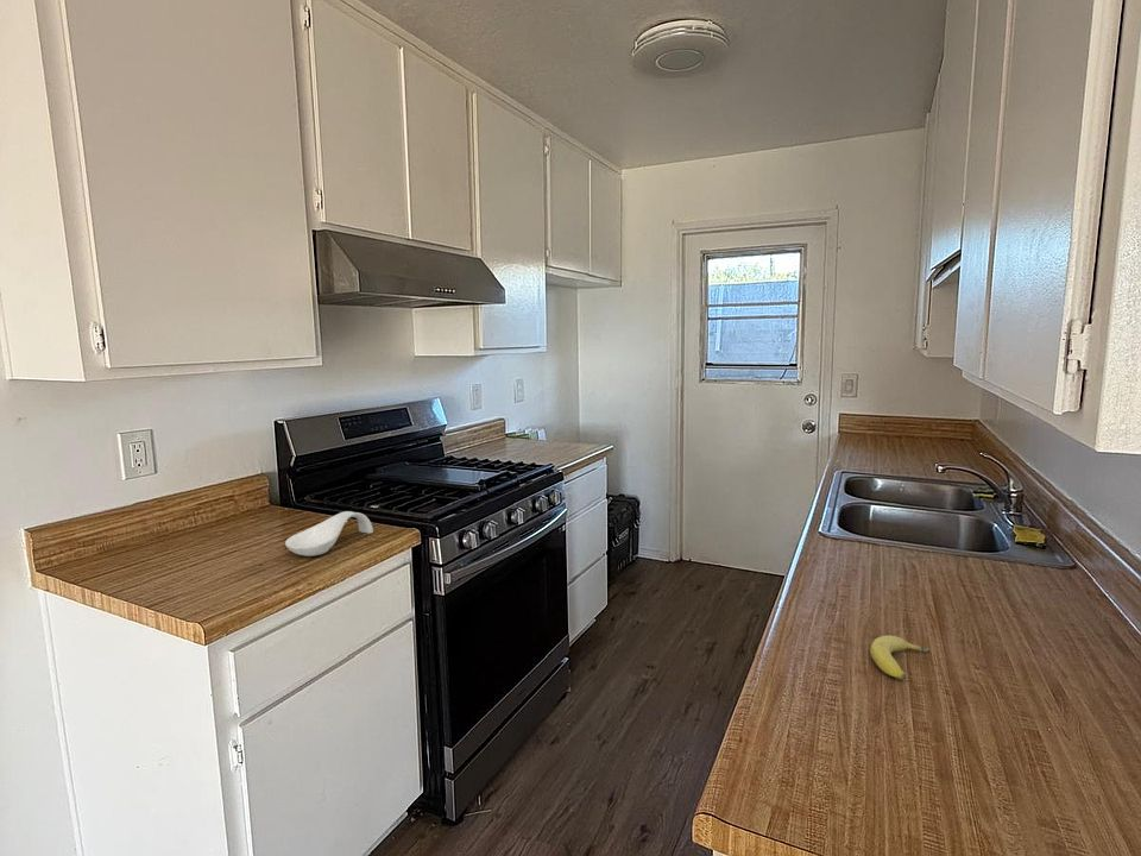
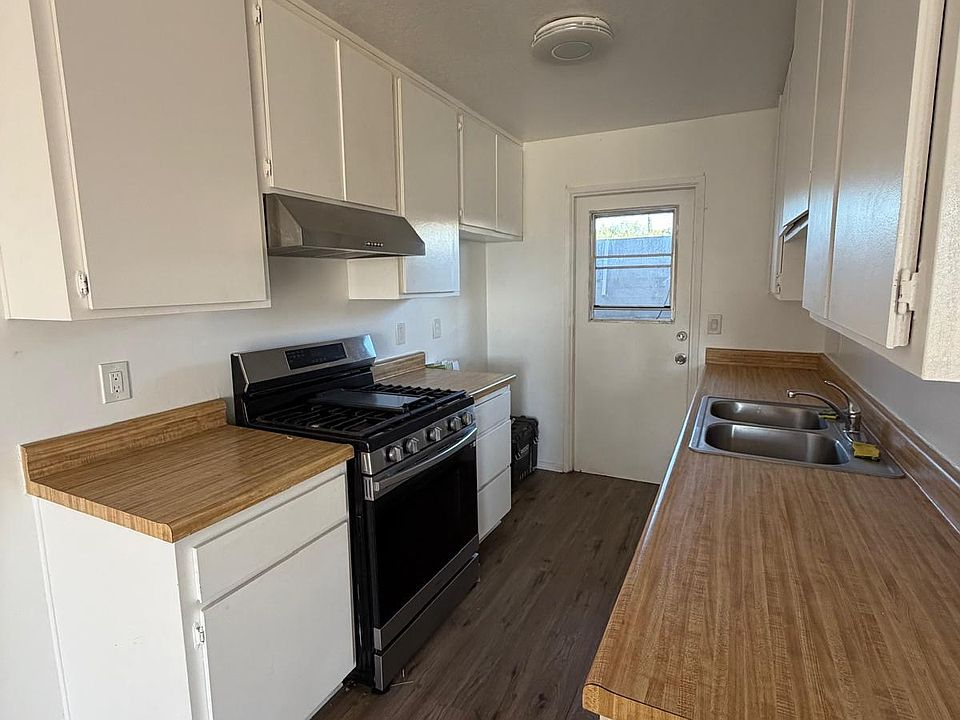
- fruit [869,635,931,680]
- spoon rest [284,510,374,558]
